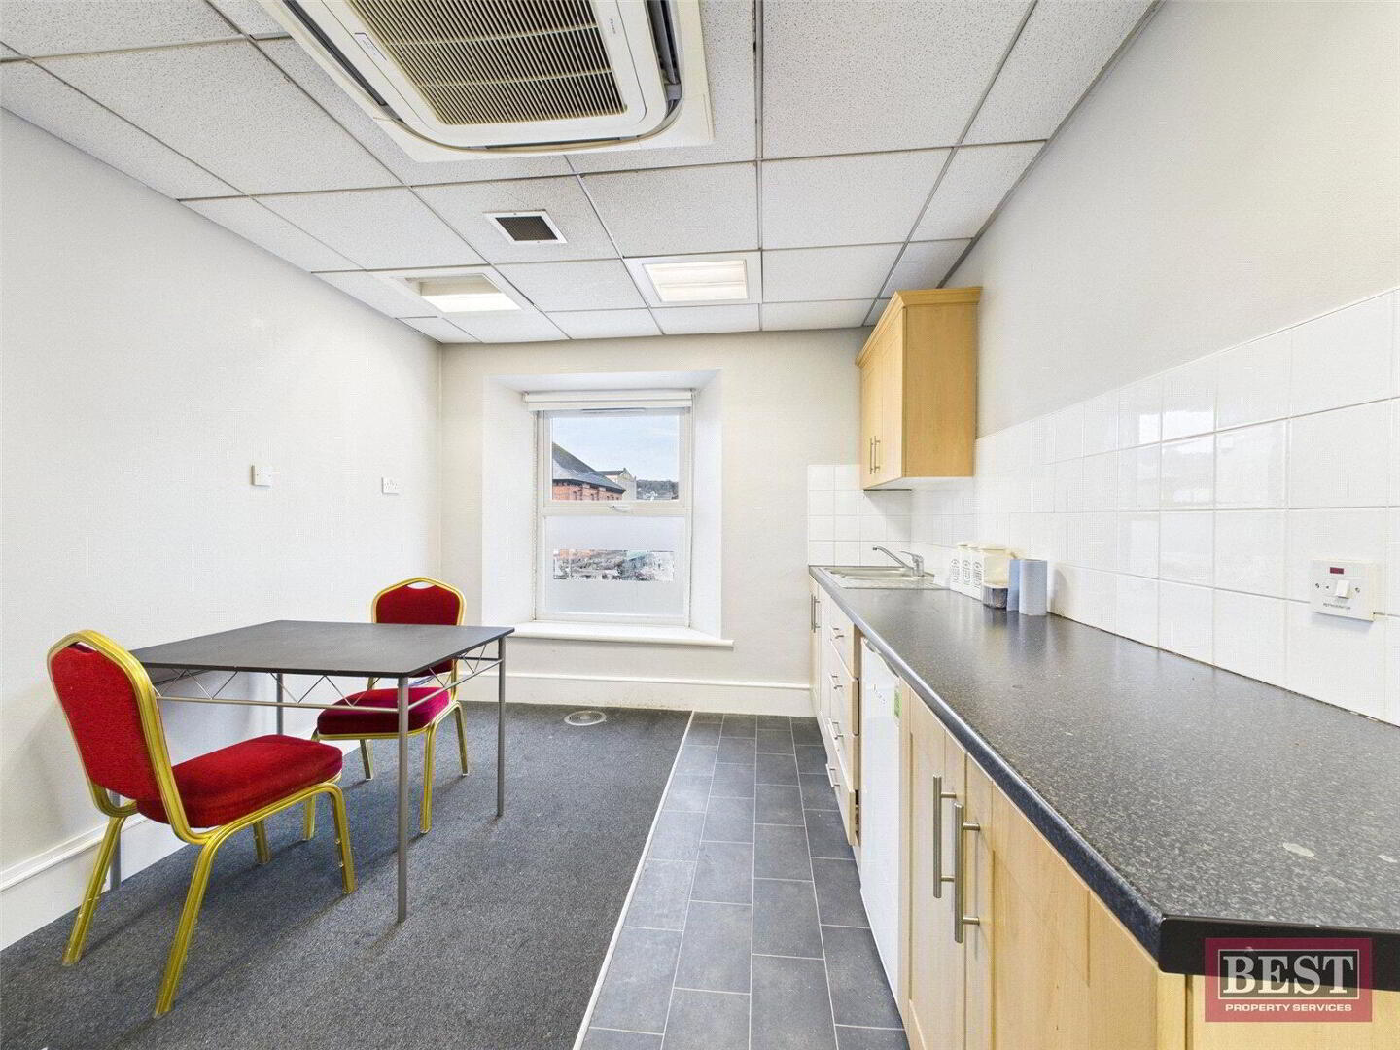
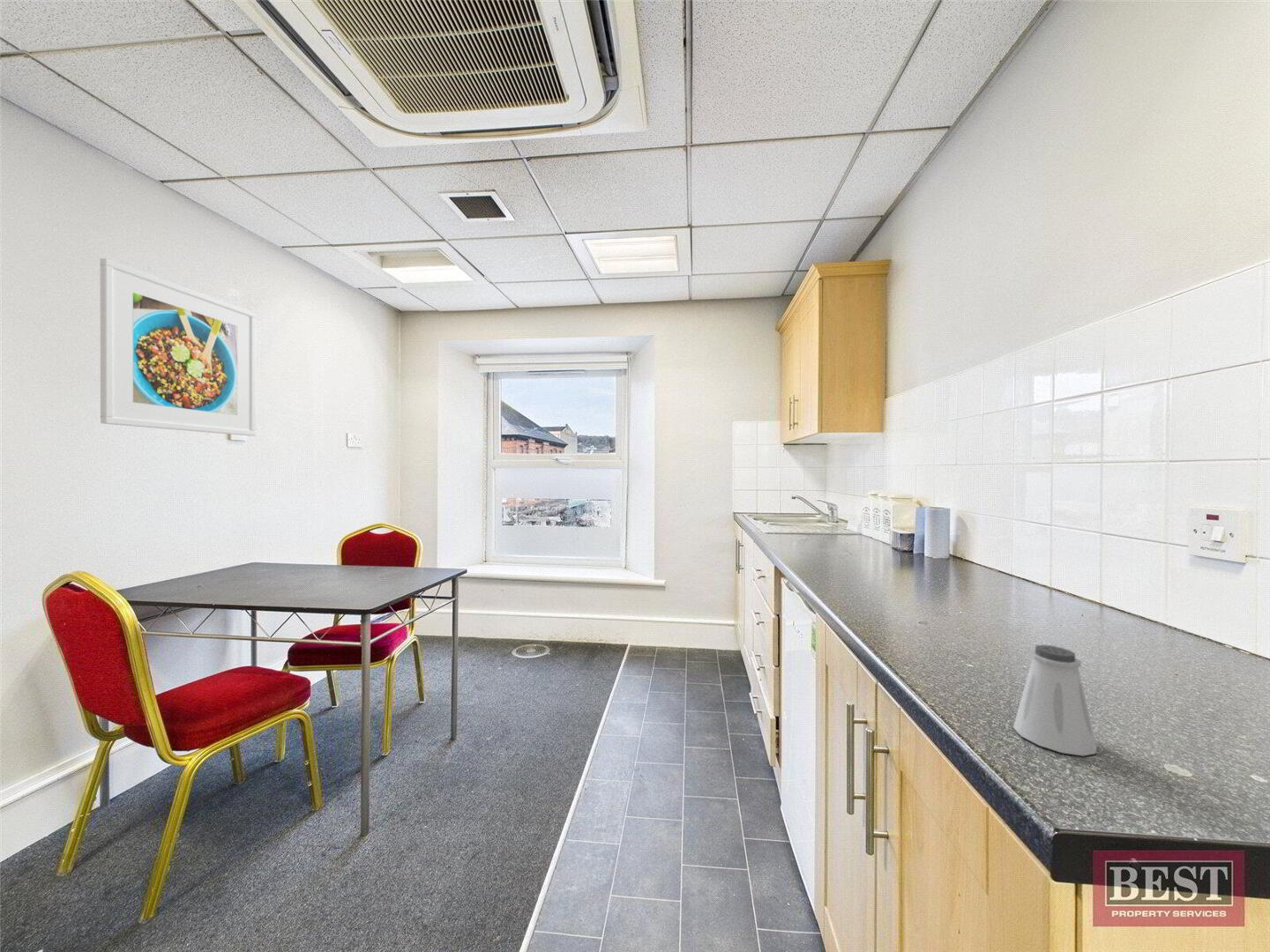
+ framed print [100,257,257,437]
+ saltshaker [1012,643,1098,757]
